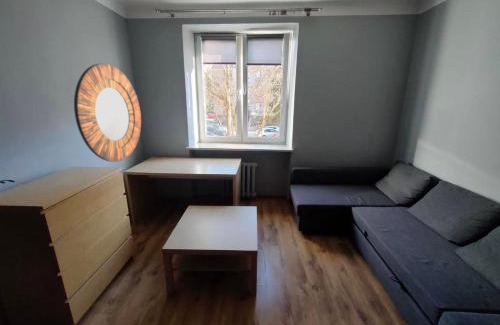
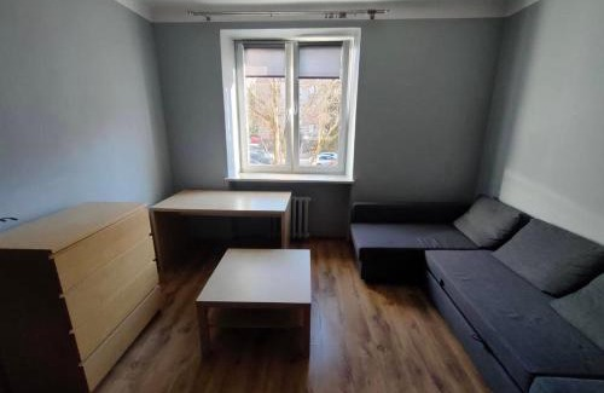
- home mirror [73,63,142,163]
